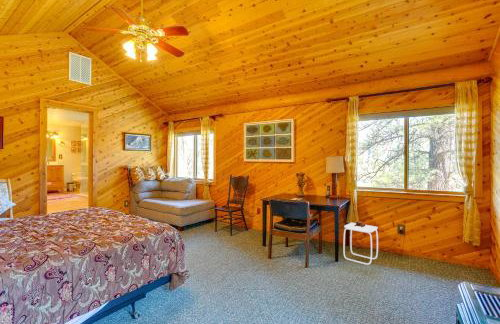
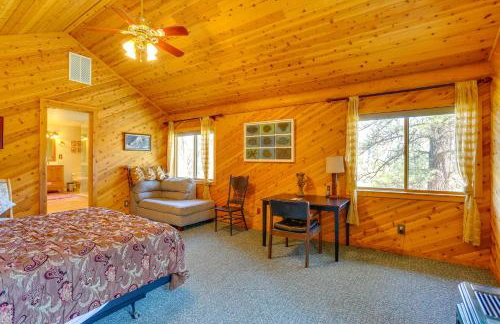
- side table [343,220,379,266]
